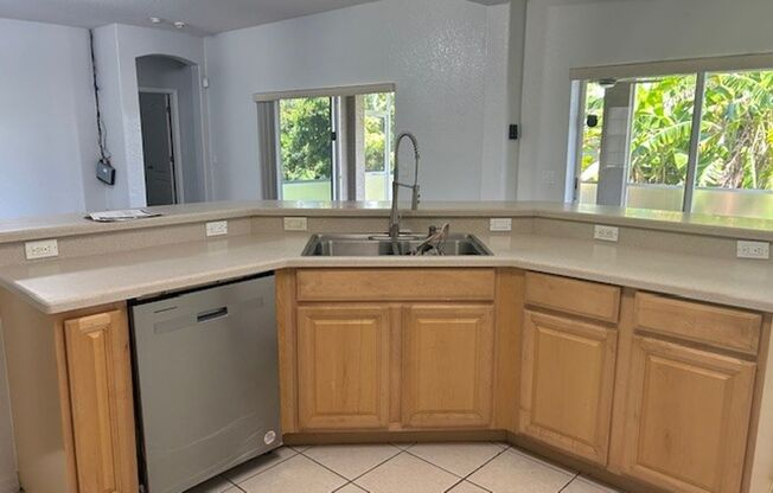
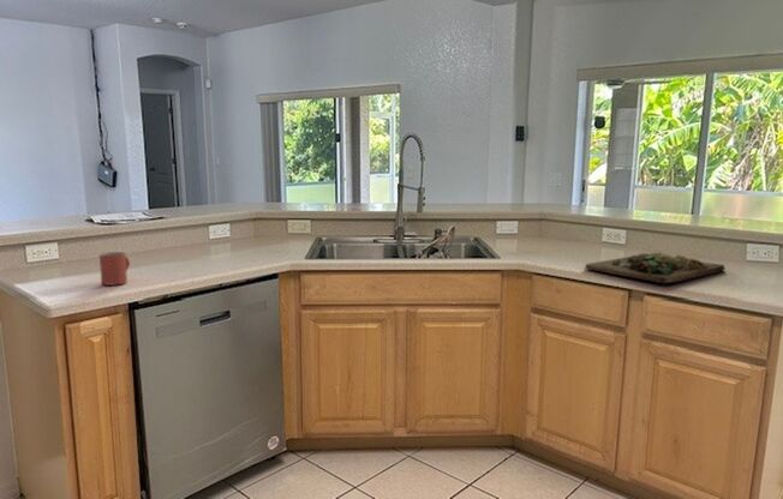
+ mug [98,251,131,287]
+ cutting board [584,252,727,285]
